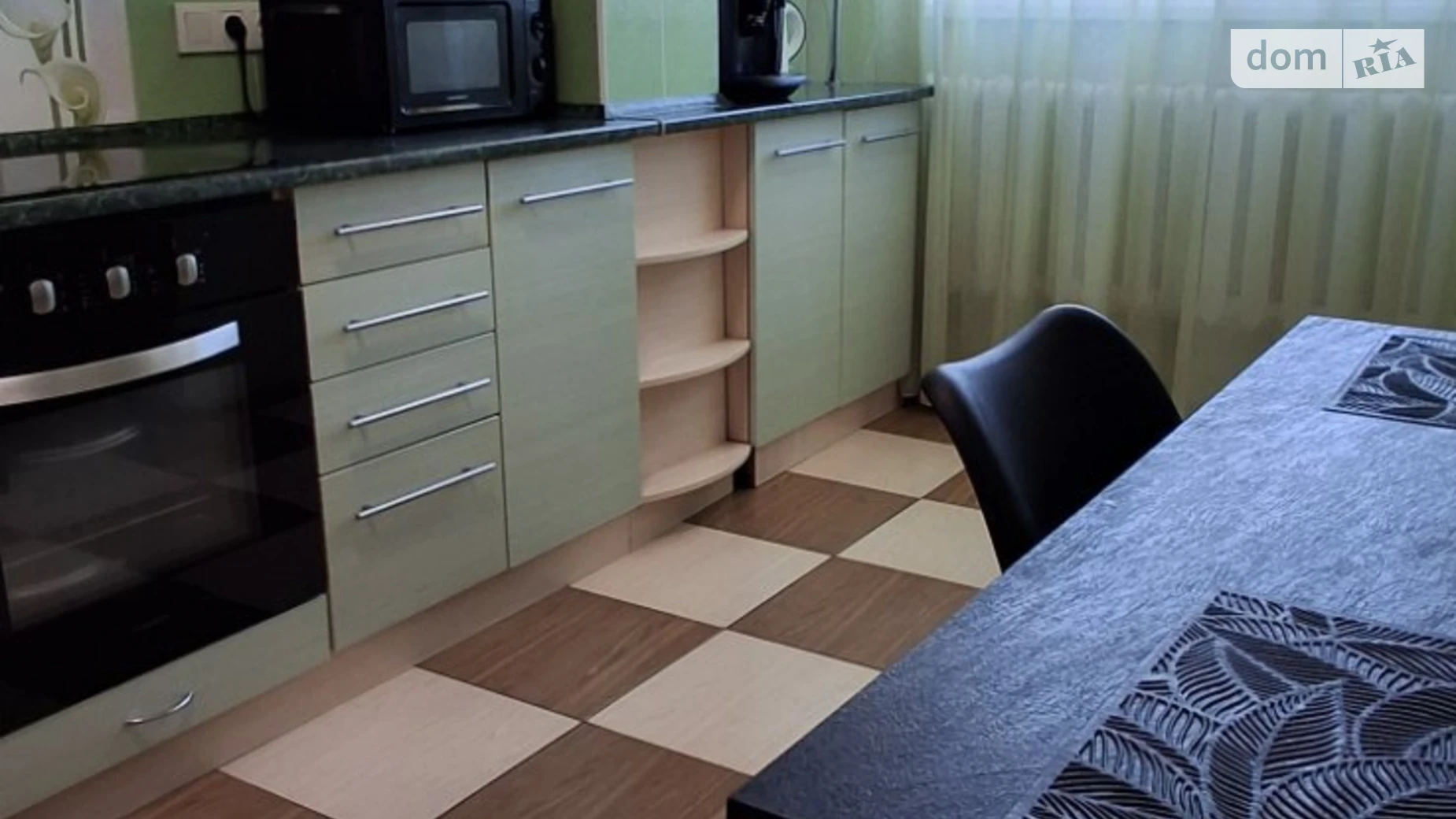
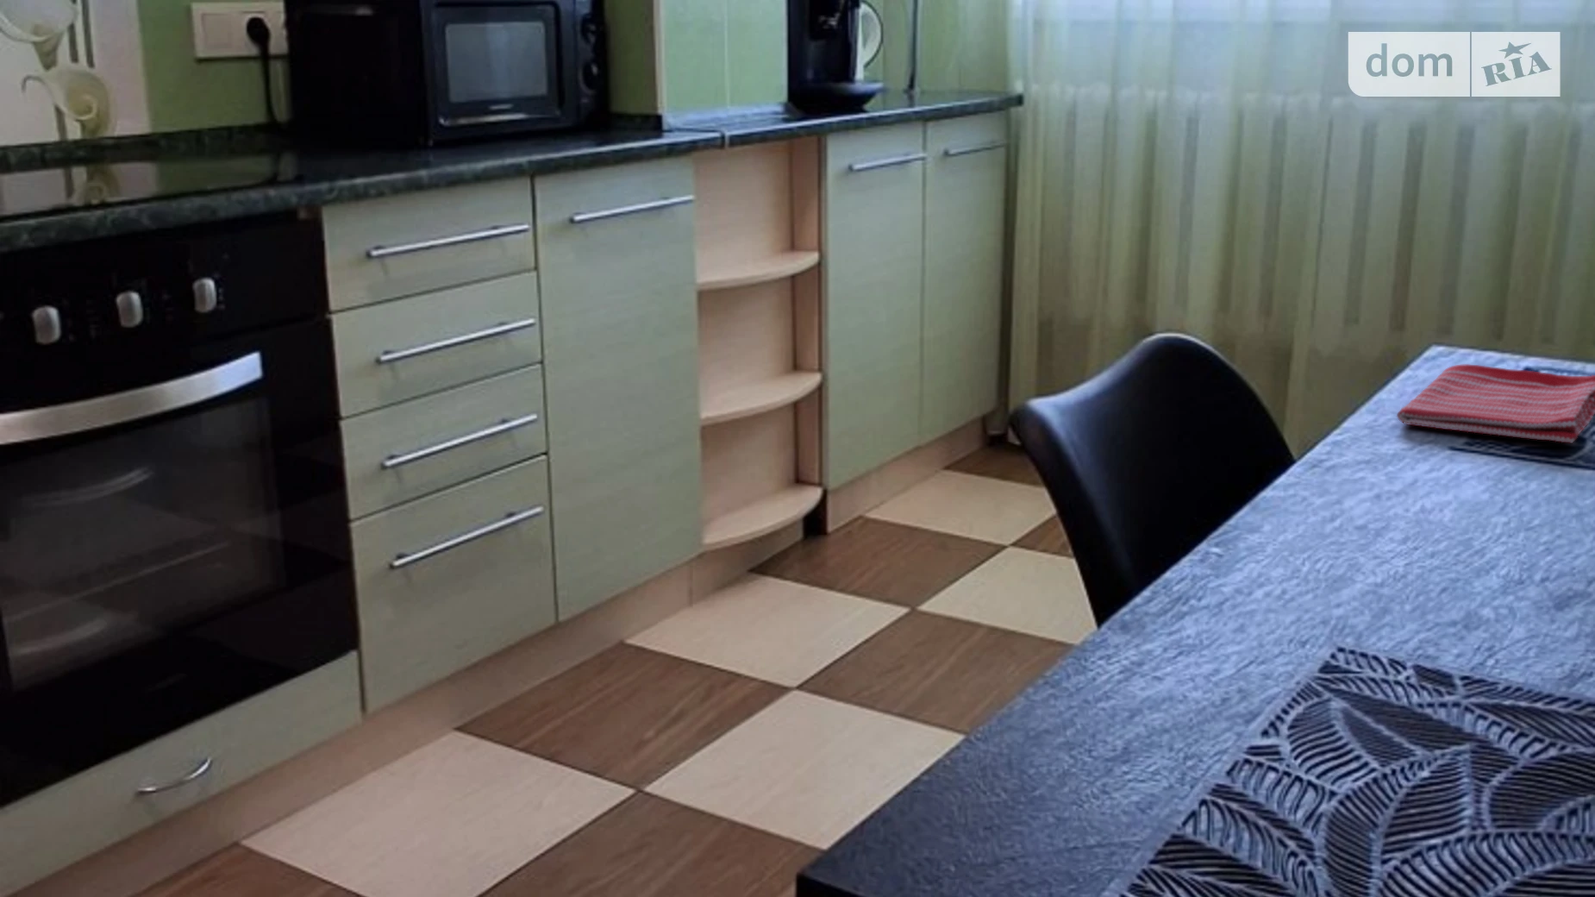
+ dish towel [1396,364,1595,445]
